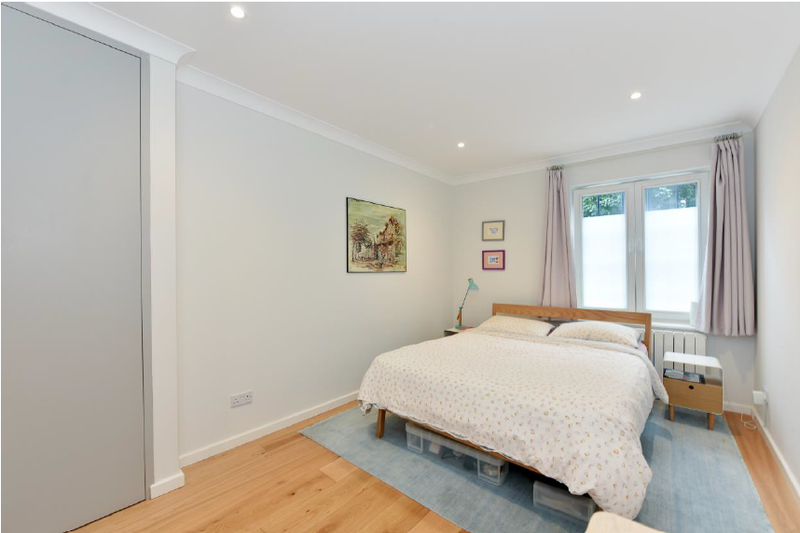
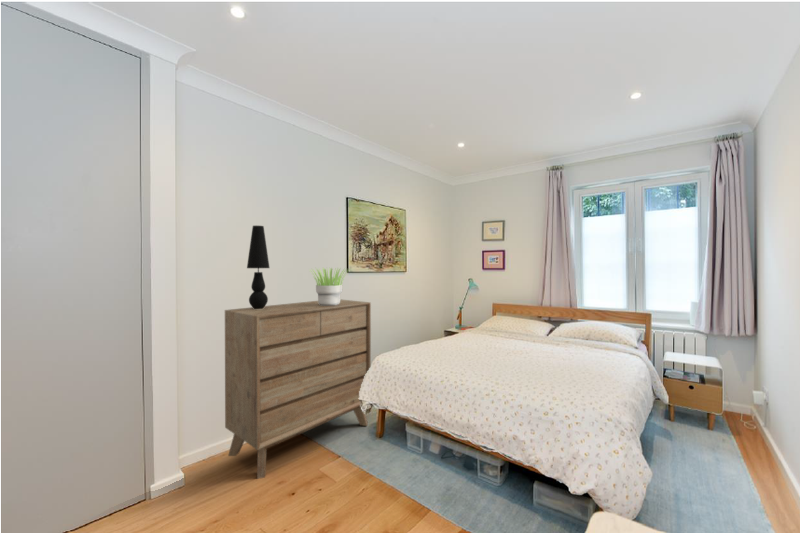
+ potted plant [310,266,349,305]
+ dresser [224,298,372,480]
+ table lamp [246,225,270,309]
